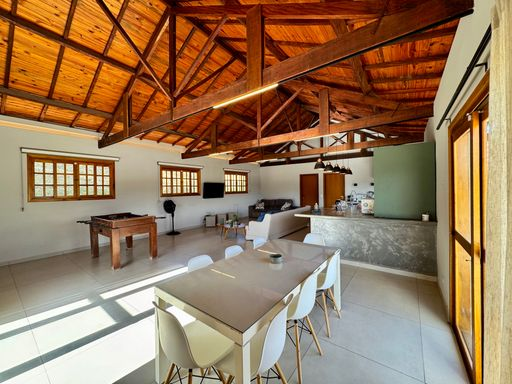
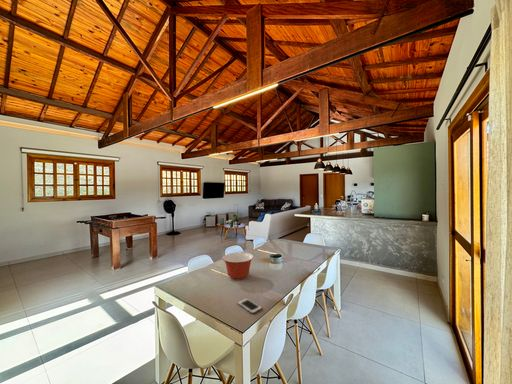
+ cell phone [237,297,263,315]
+ mixing bowl [222,251,254,281]
